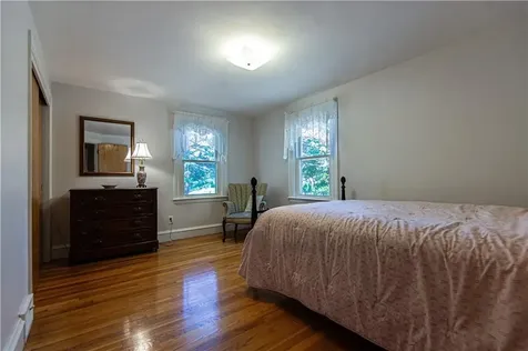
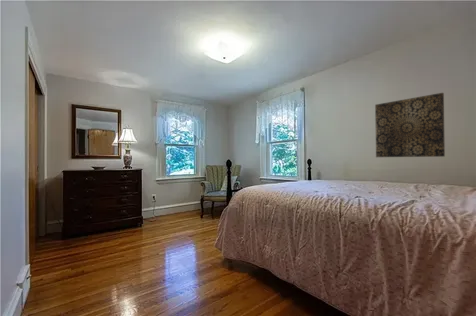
+ wall art [374,92,446,158]
